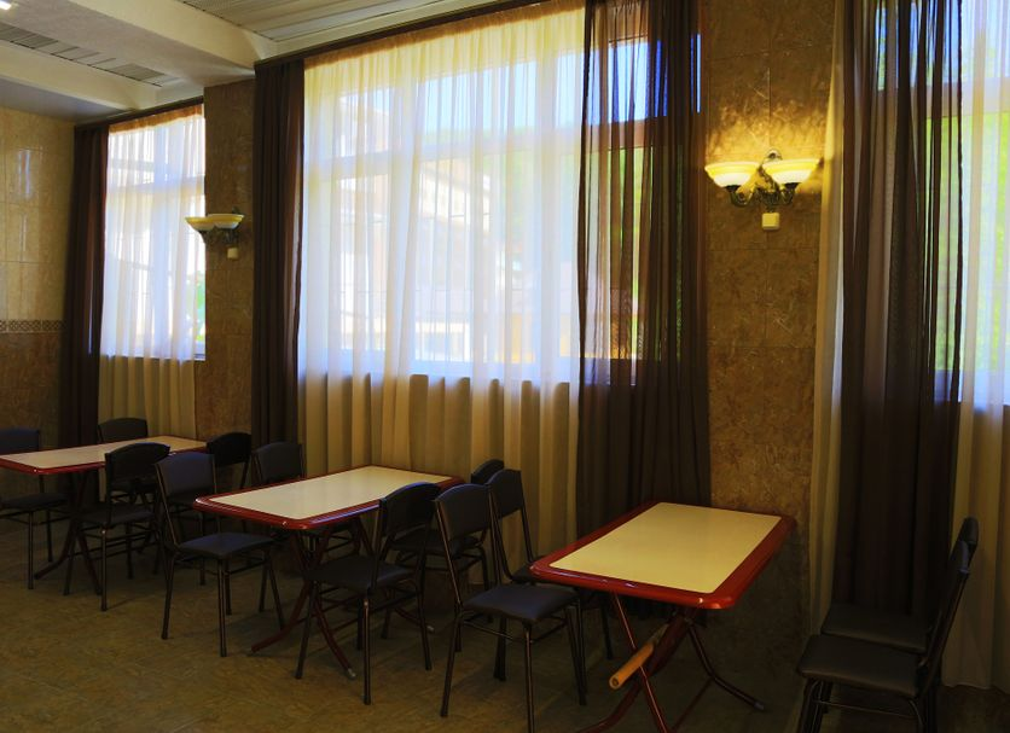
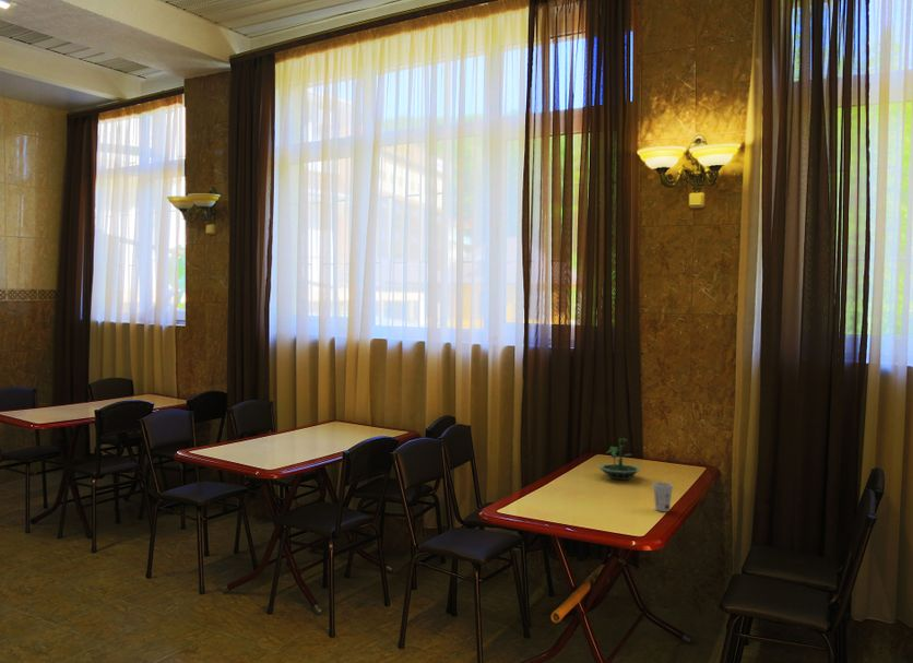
+ terrarium [598,437,641,481]
+ cup [651,482,674,512]
